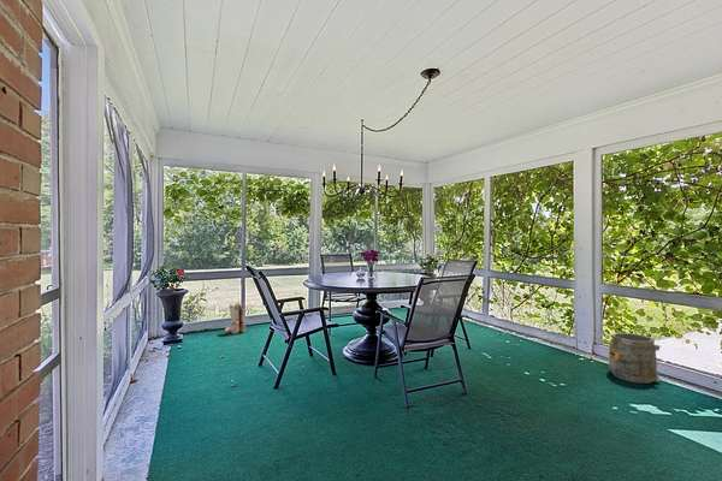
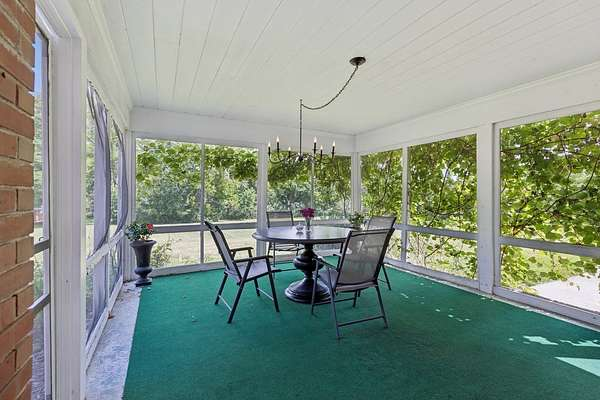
- bucket [608,332,662,385]
- boots [224,302,247,335]
